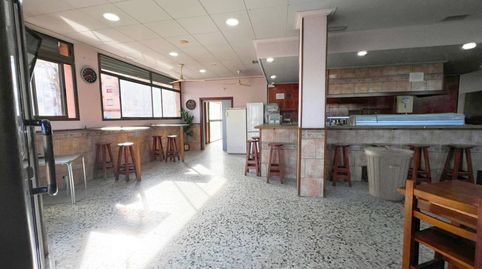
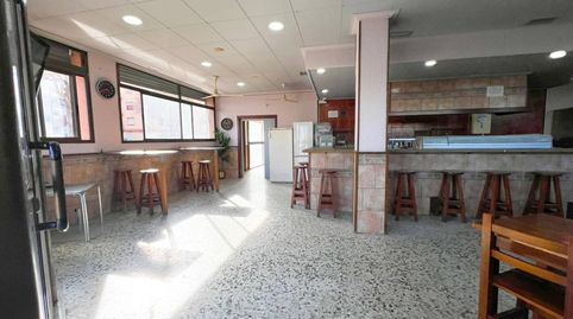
- trash can [363,145,415,202]
